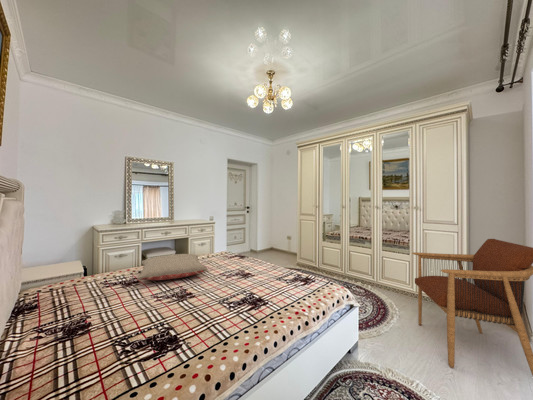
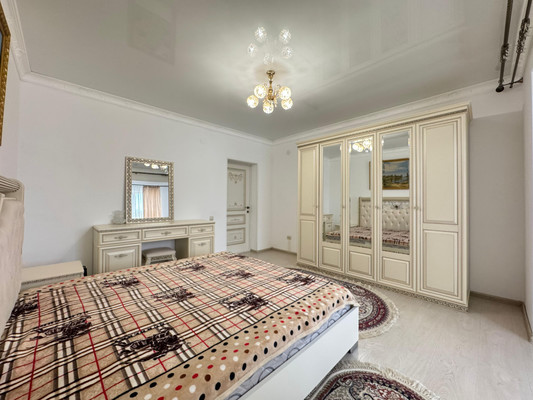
- pillow [137,253,208,281]
- armchair [411,238,533,376]
